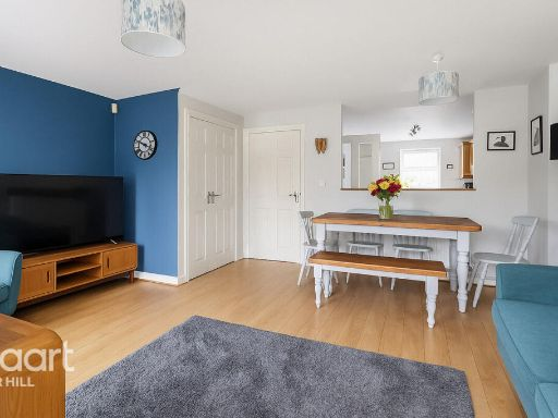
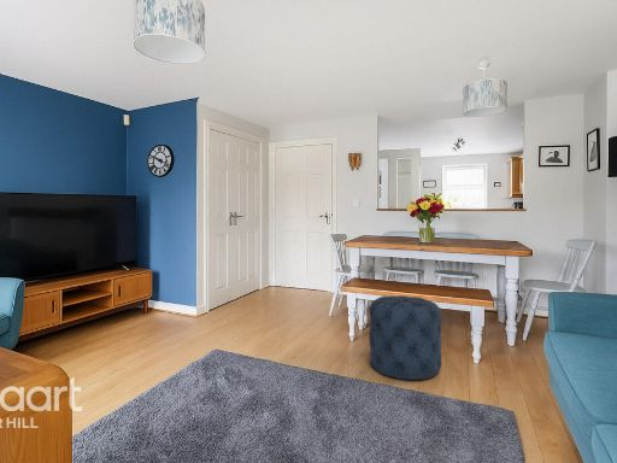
+ ottoman [368,294,442,381]
